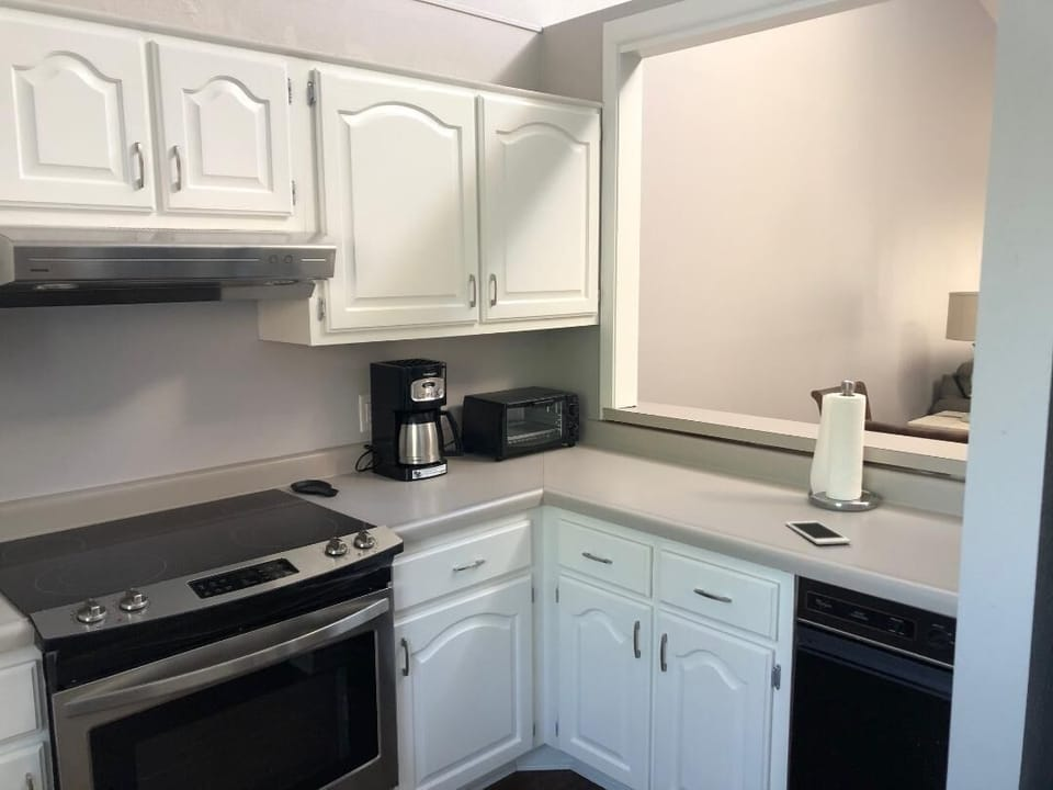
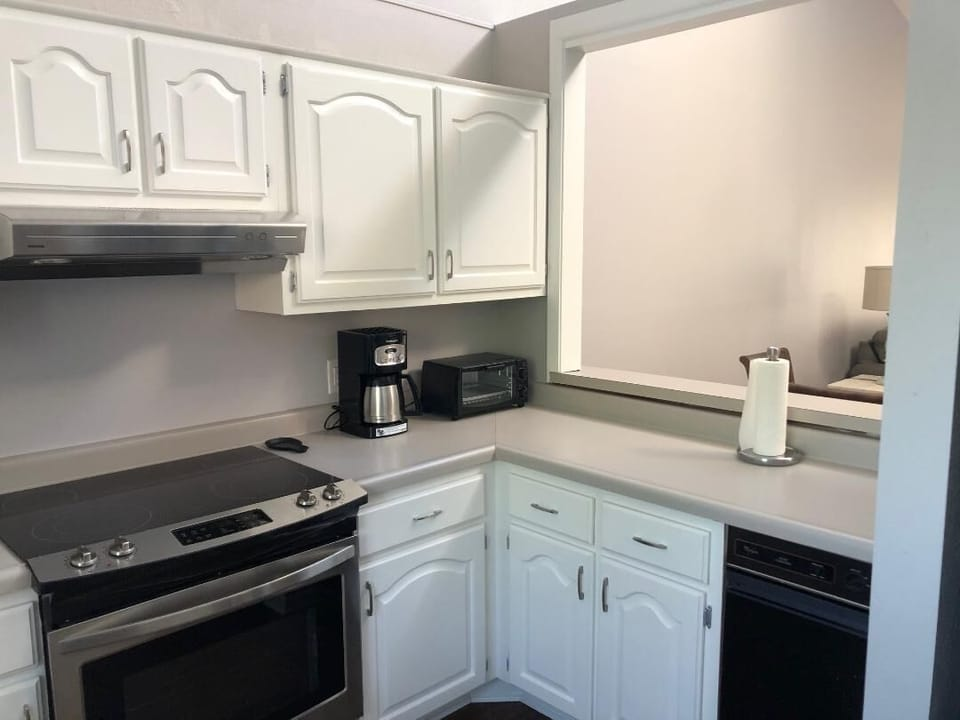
- cell phone [784,520,851,545]
